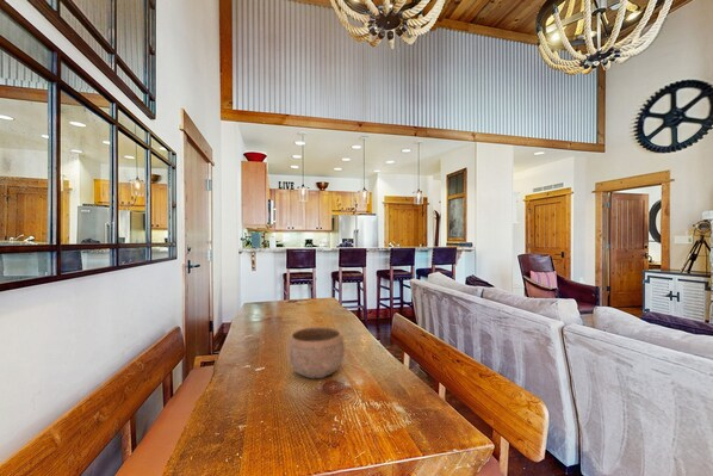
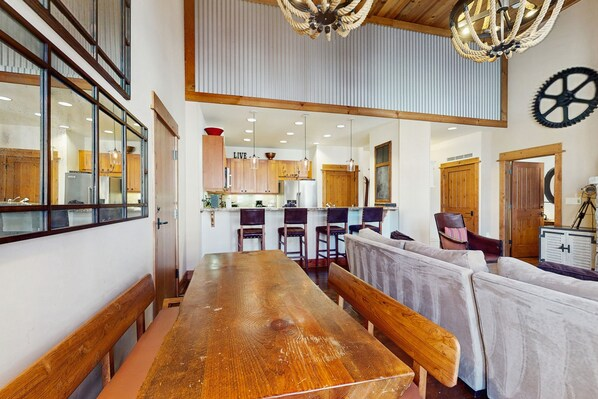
- bowl [286,326,346,381]
